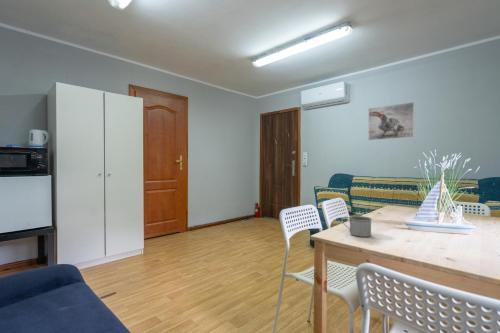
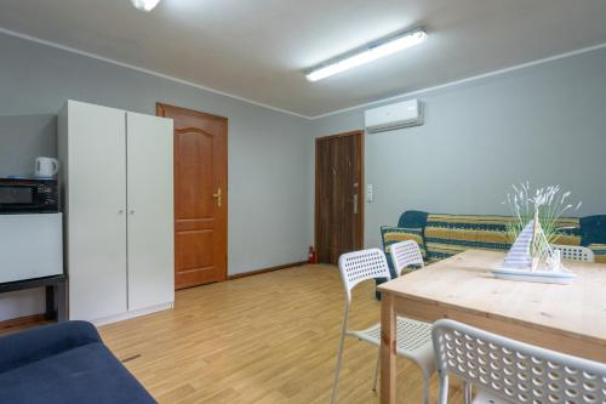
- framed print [368,101,415,141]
- mug [341,215,373,238]
